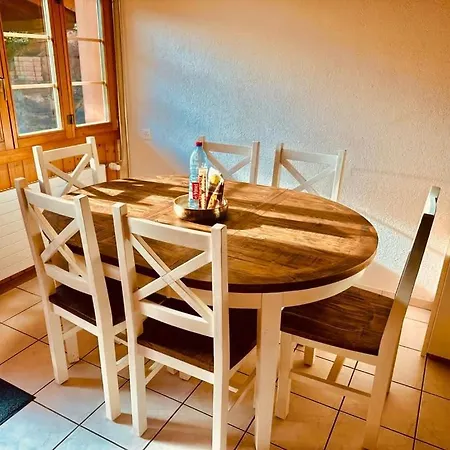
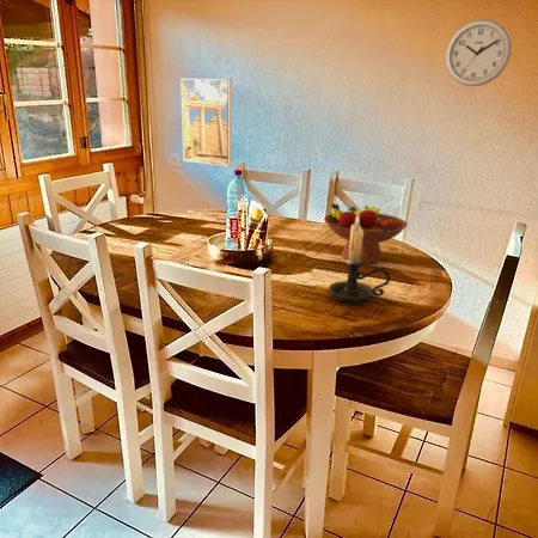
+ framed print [179,78,233,167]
+ fruit bowl [323,202,409,265]
+ wall clock [444,18,513,87]
+ candle holder [328,214,391,305]
